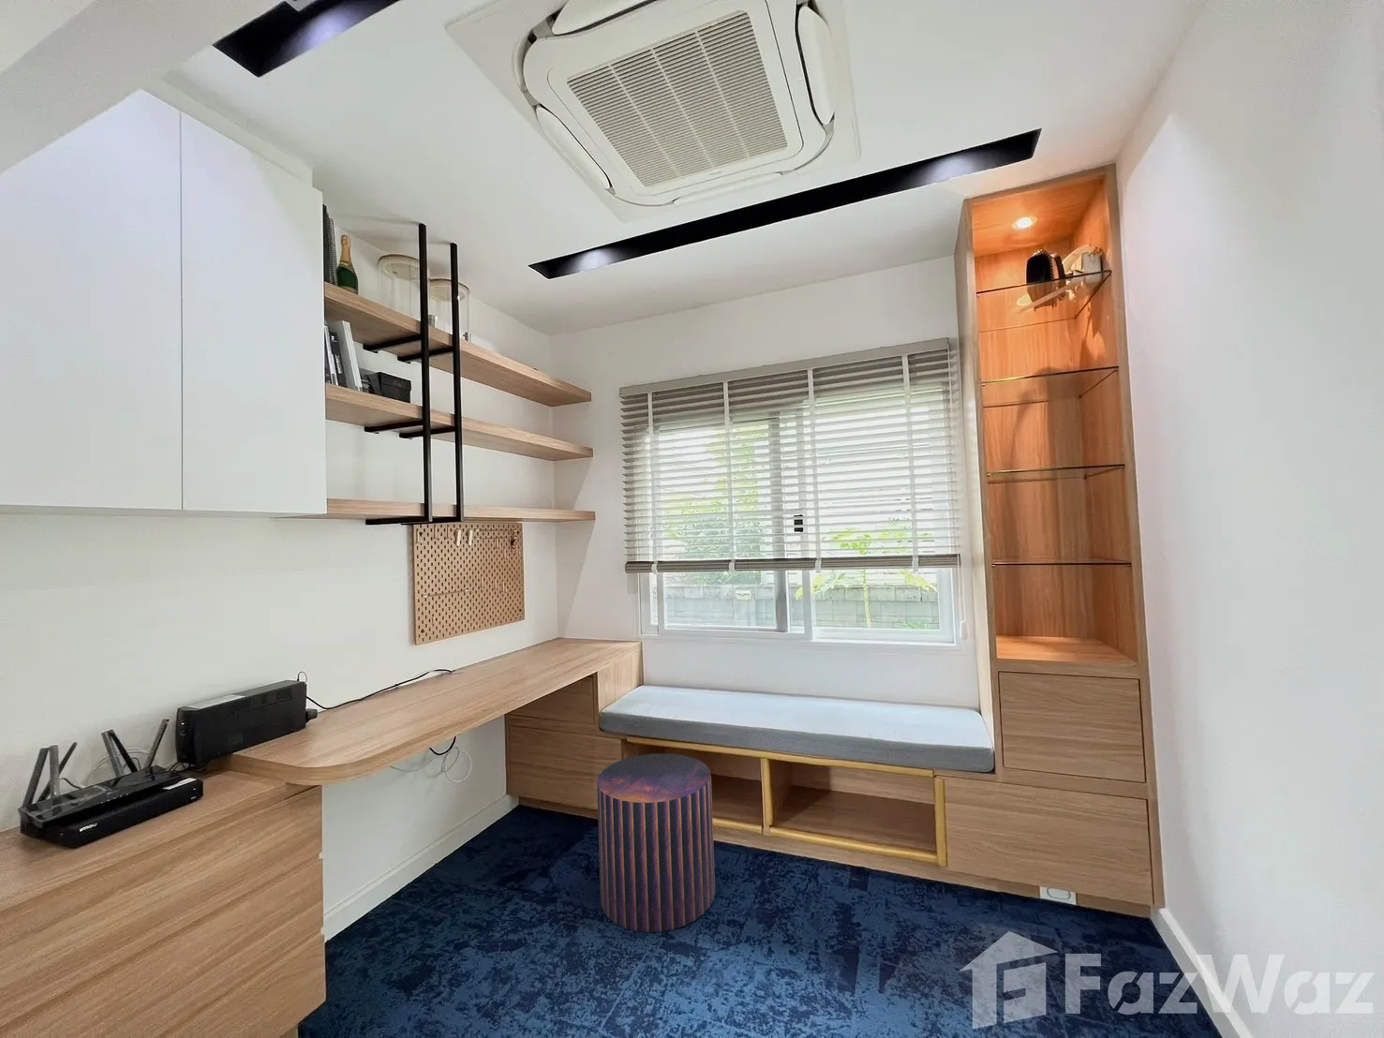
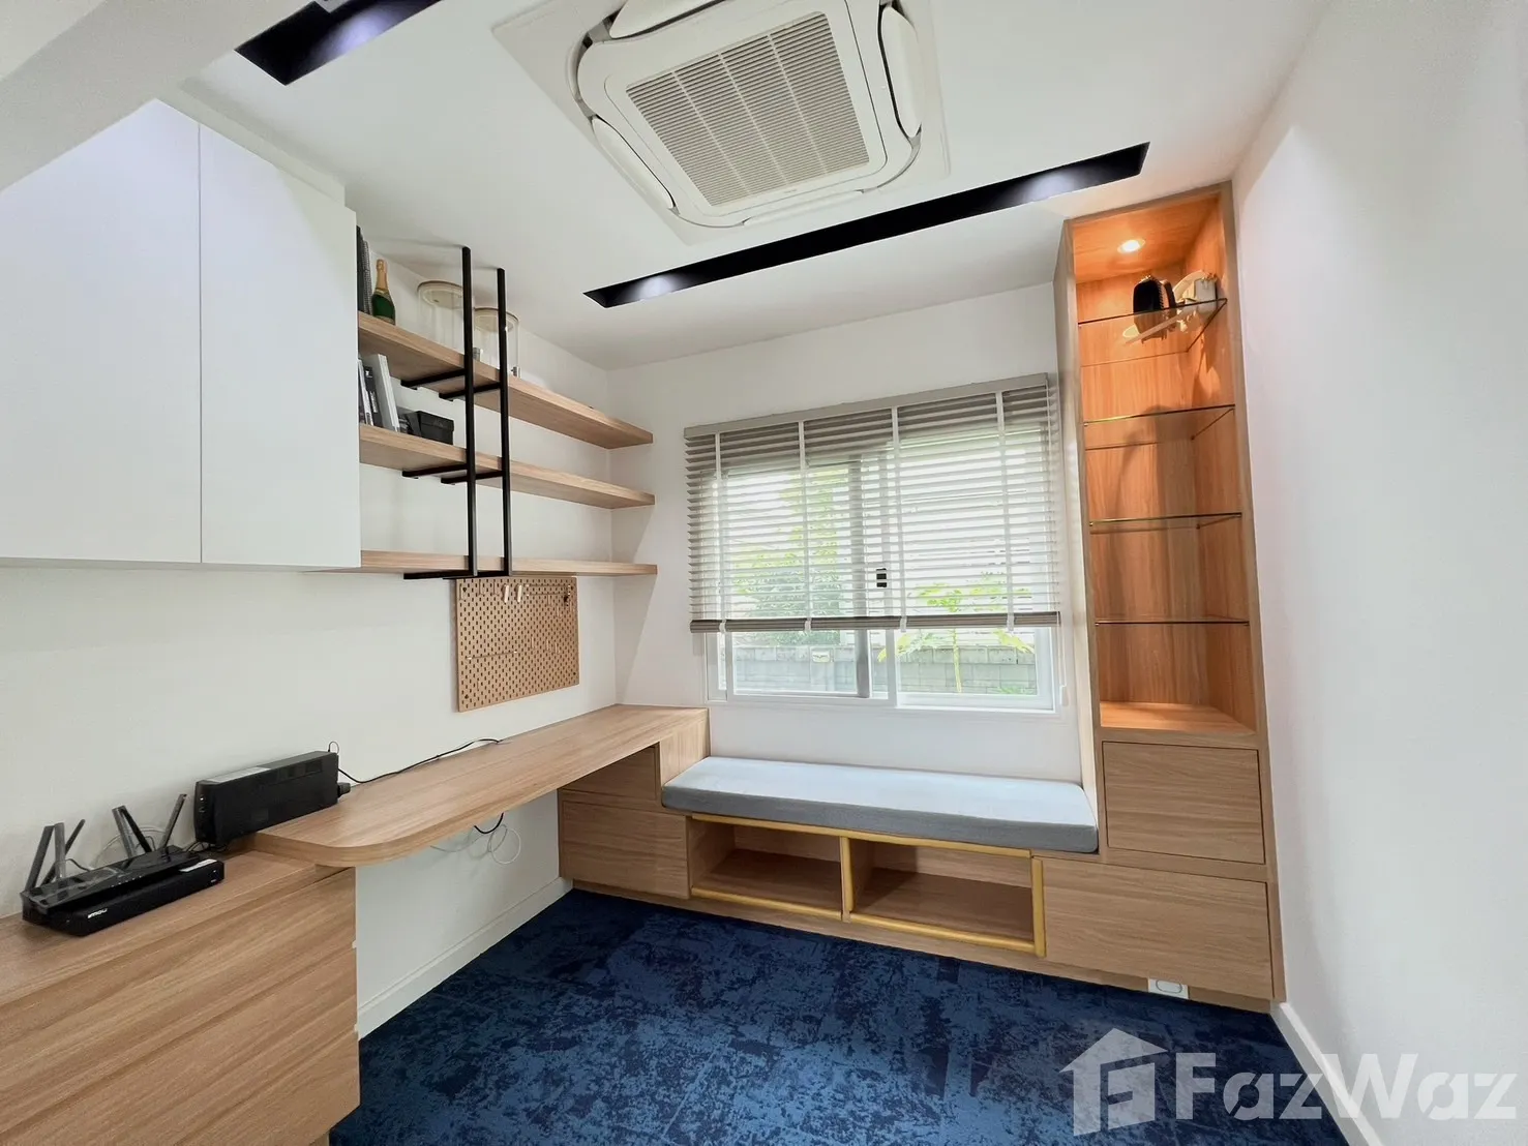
- pouf [595,752,715,933]
